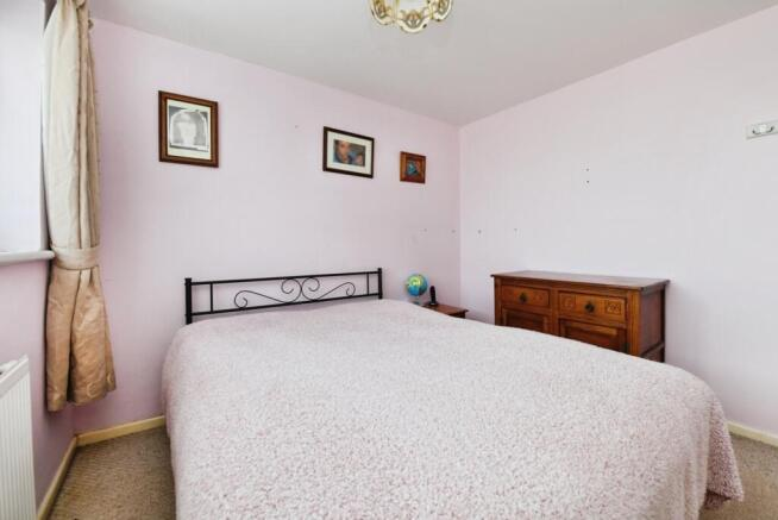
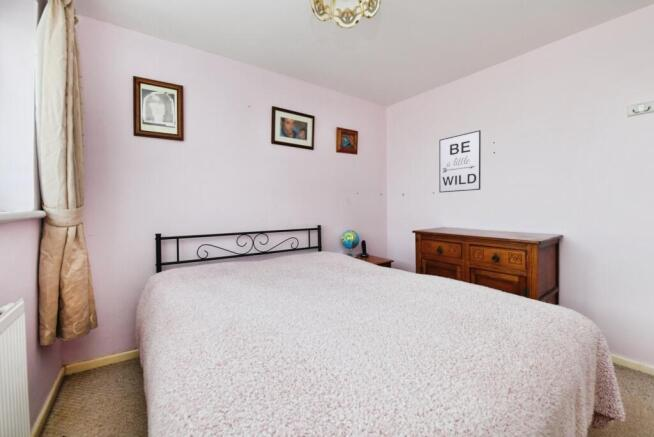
+ wall art [438,129,482,194]
